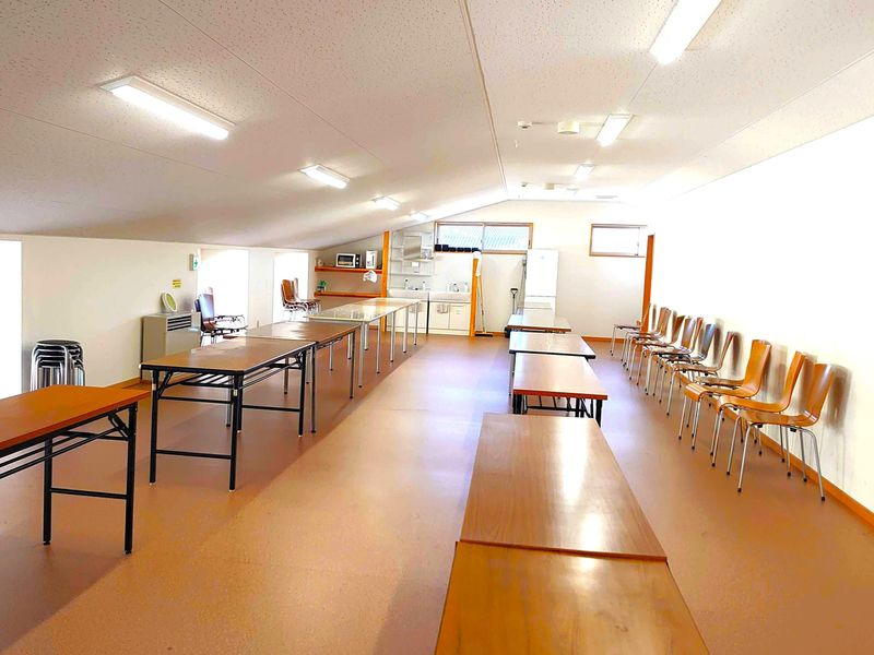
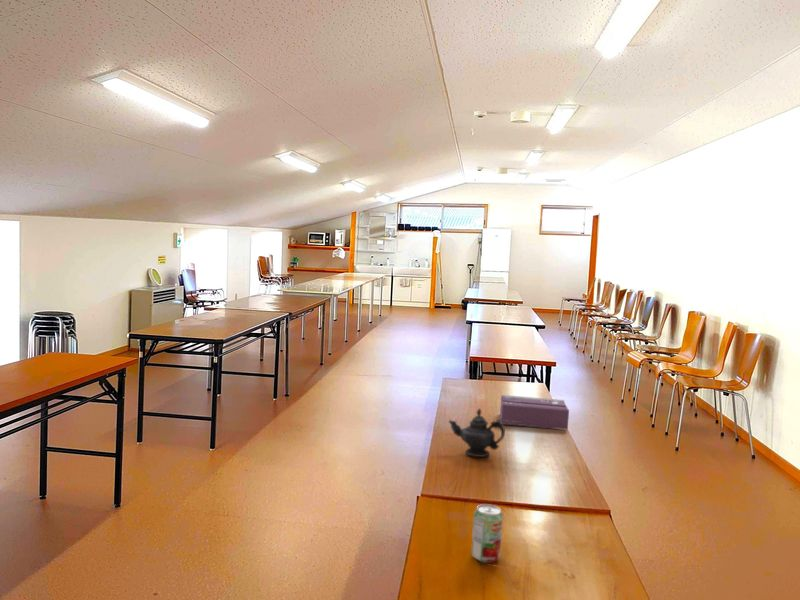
+ teapot [448,407,506,458]
+ beverage can [470,503,504,564]
+ tissue box [499,394,570,431]
